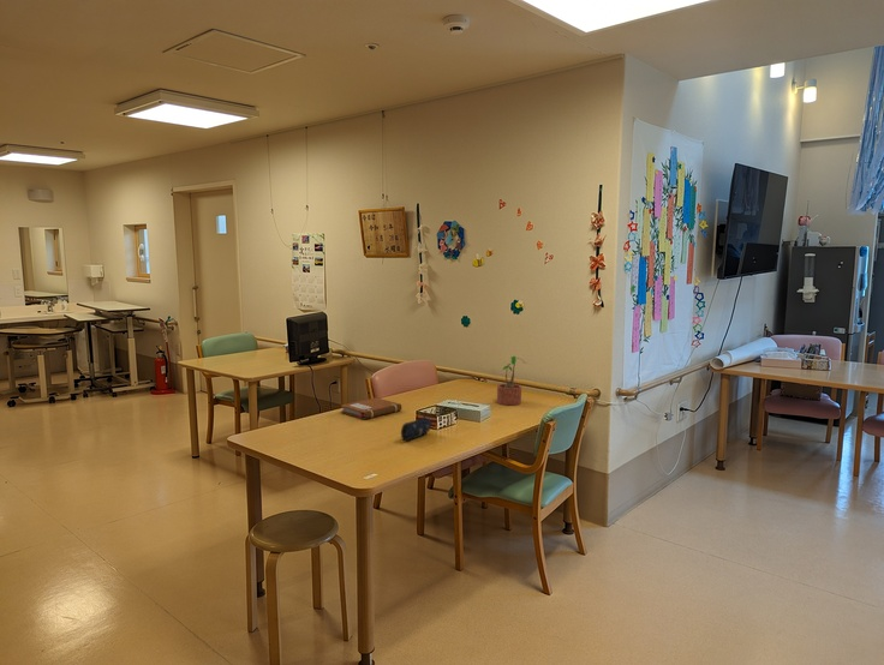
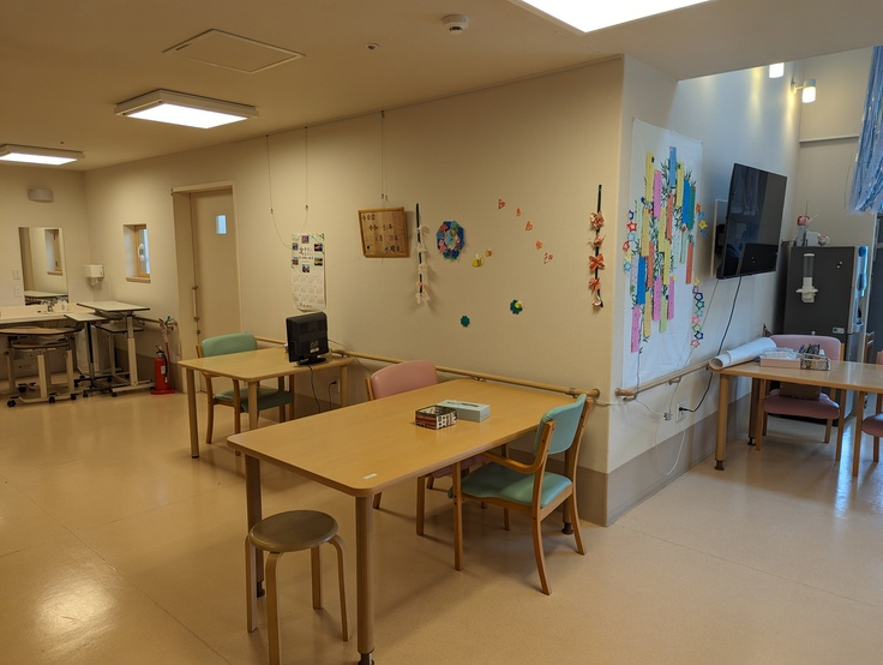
- potted plant [496,355,528,406]
- pencil case [400,417,434,442]
- notebook [340,396,402,420]
